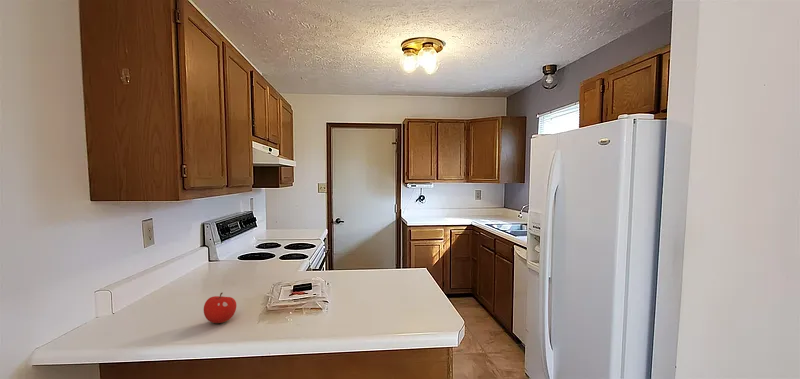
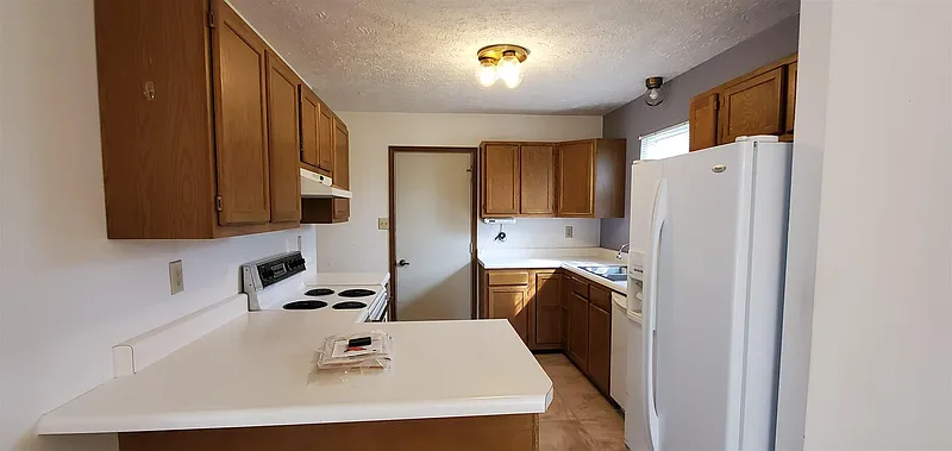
- fruit [203,292,237,324]
